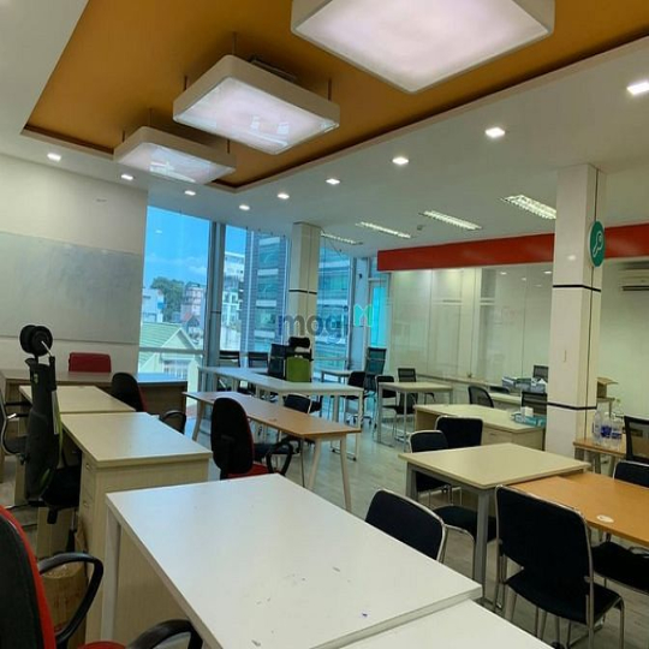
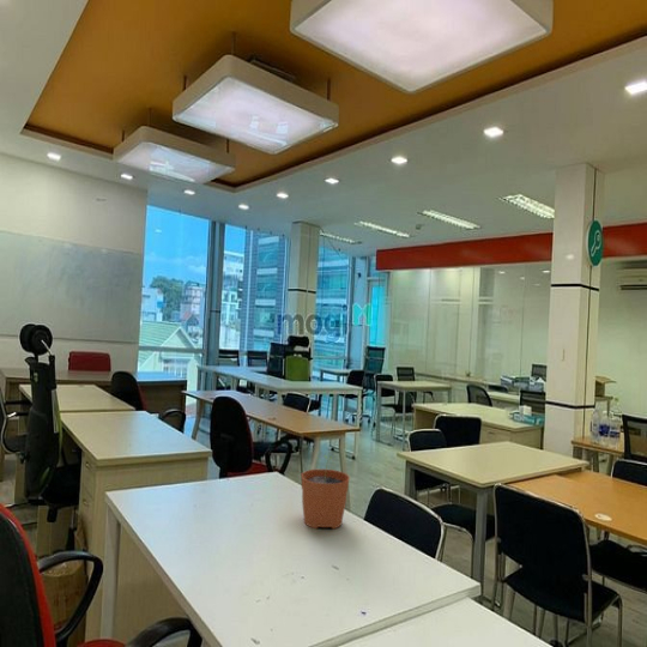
+ plant pot [300,454,351,530]
